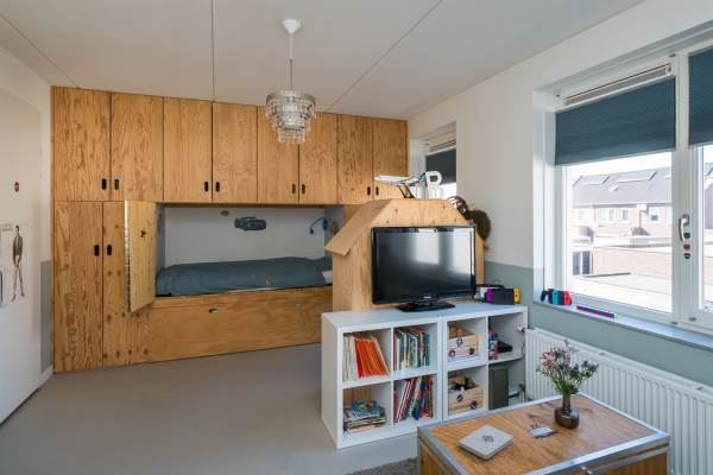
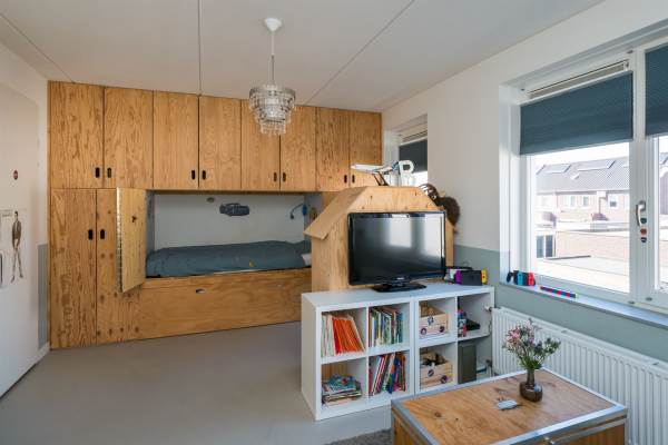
- notepad [458,424,515,461]
